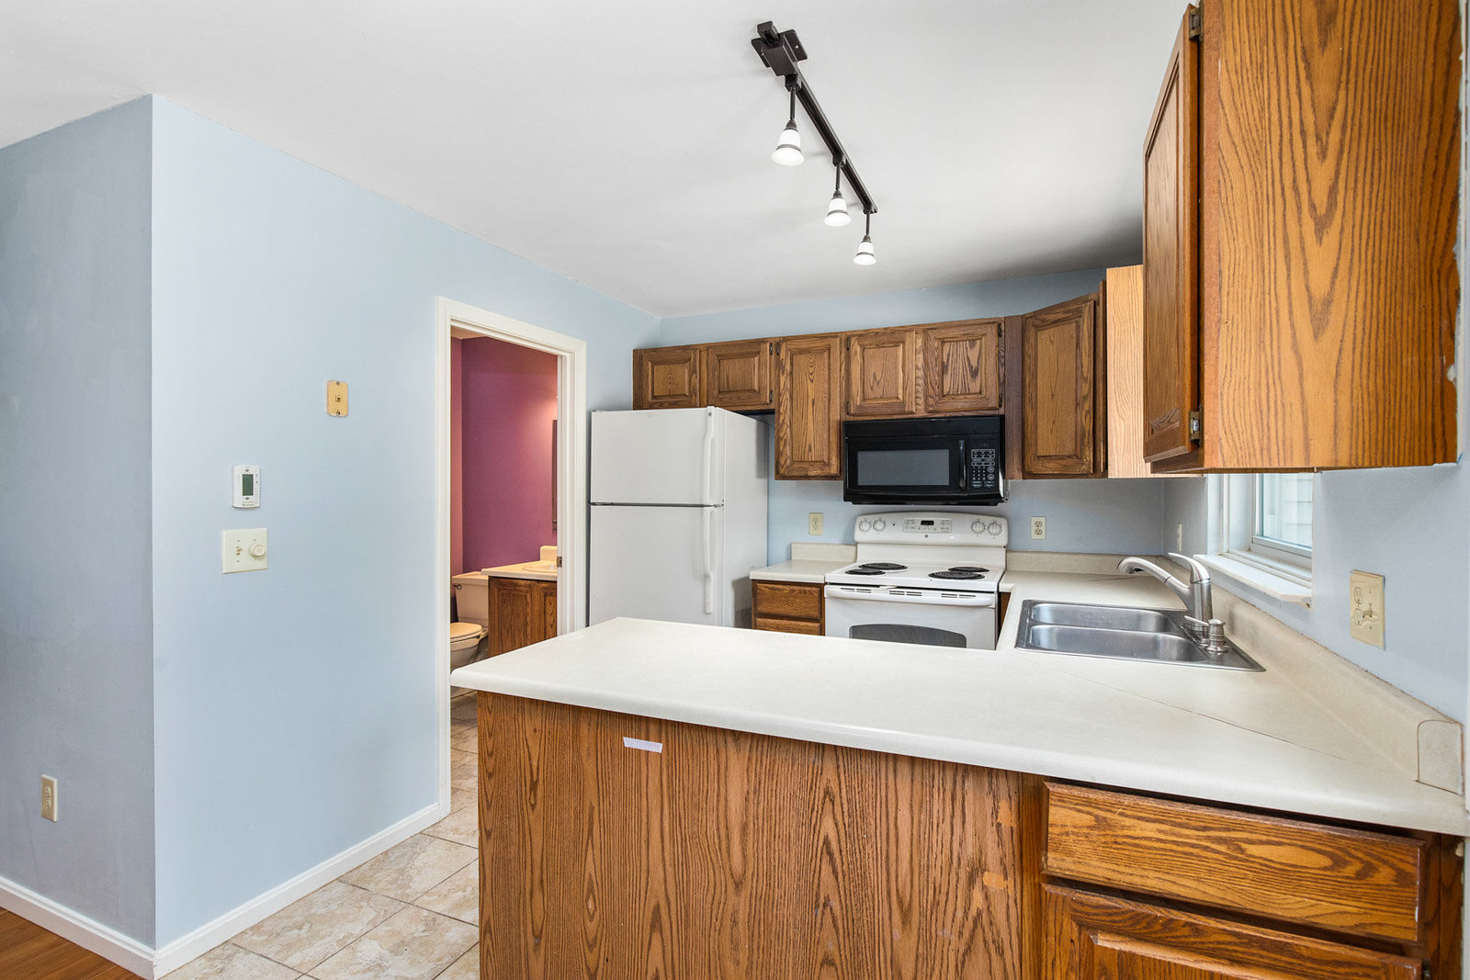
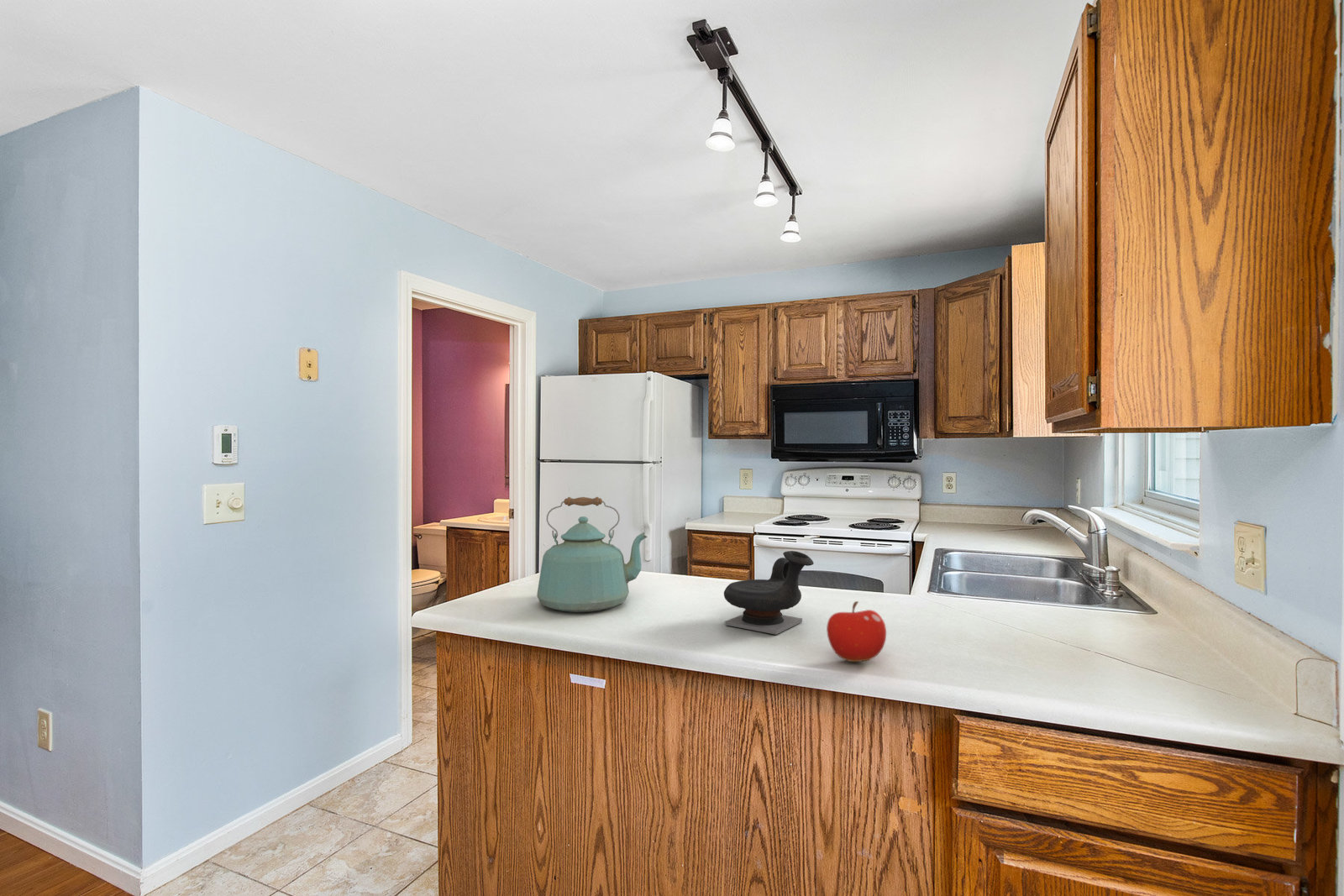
+ teapot [723,550,814,636]
+ fruit [826,600,887,663]
+ kettle [536,496,648,613]
